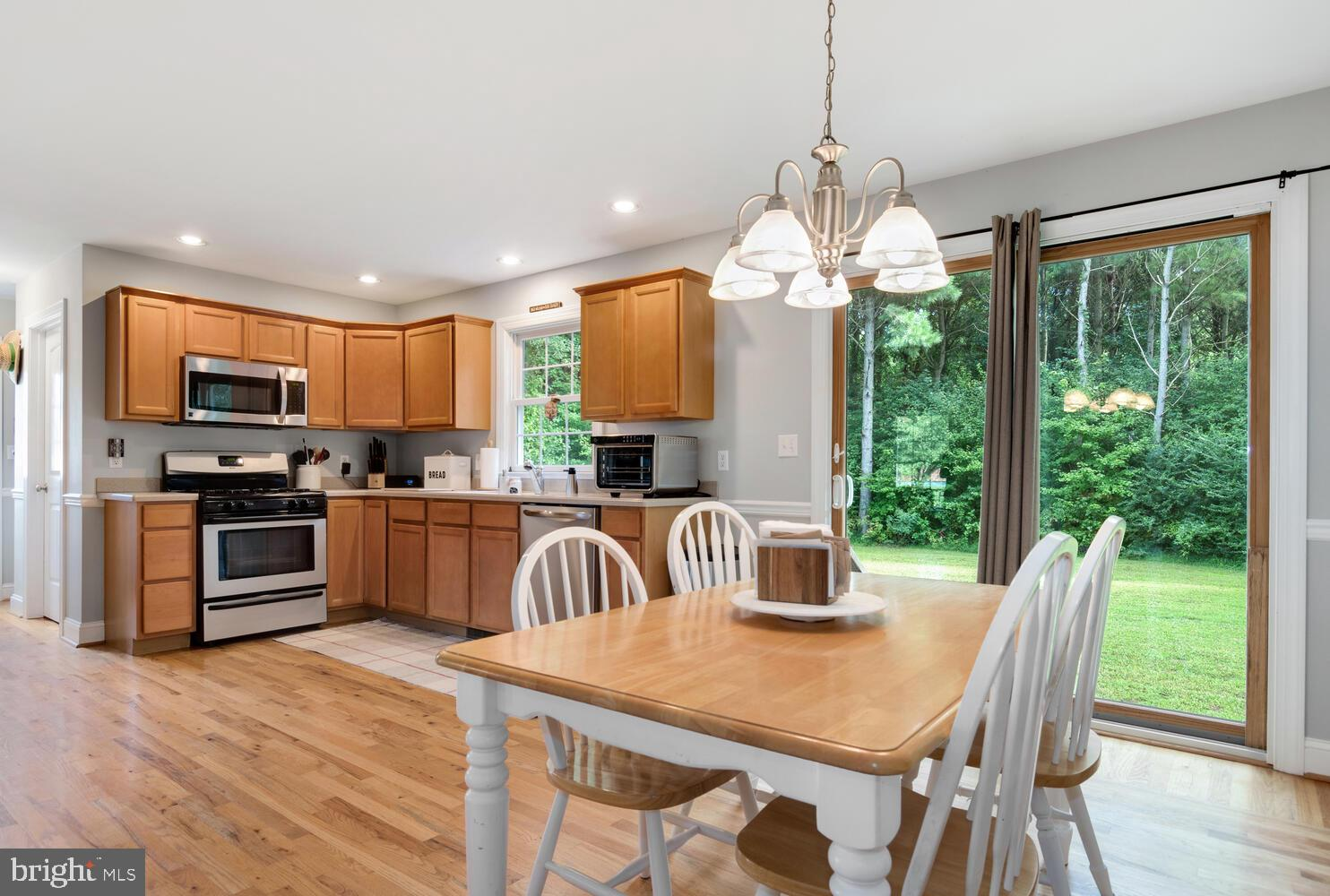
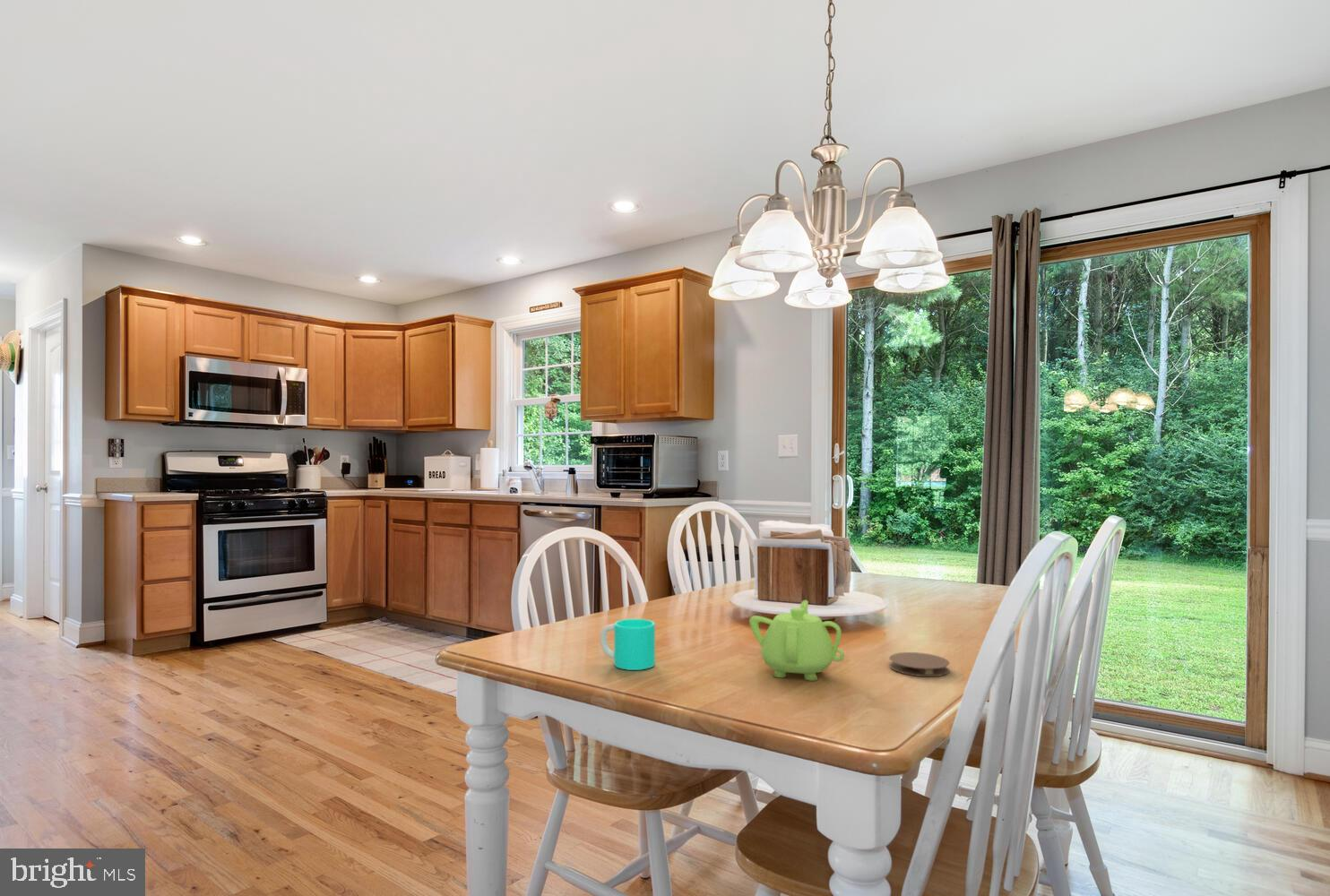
+ coaster [888,651,951,677]
+ teapot [748,599,845,682]
+ cup [599,618,656,671]
